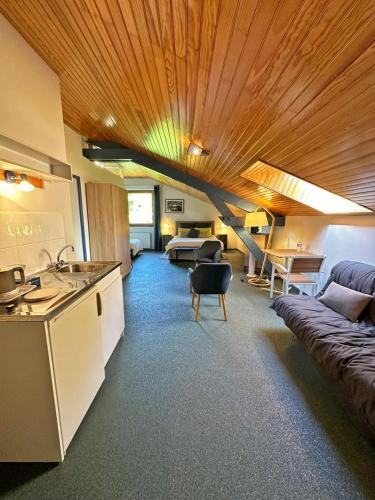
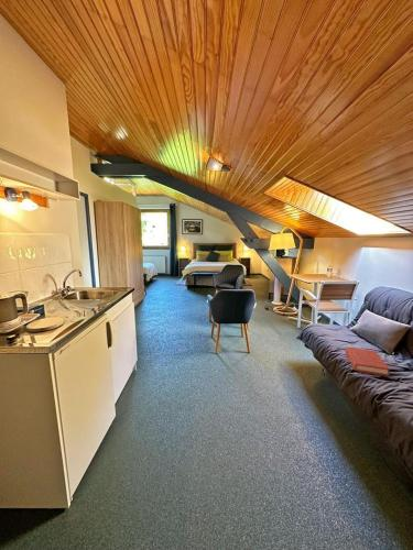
+ hardback book [344,346,391,377]
